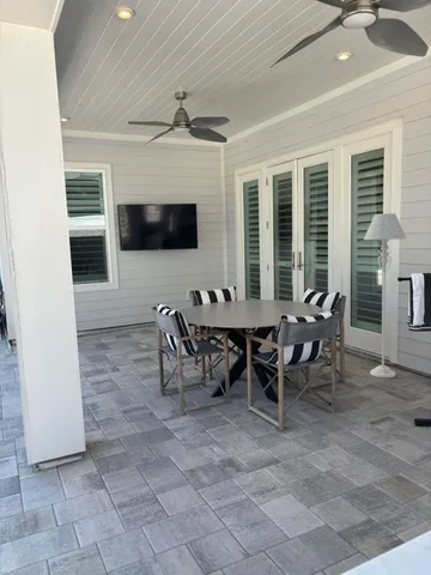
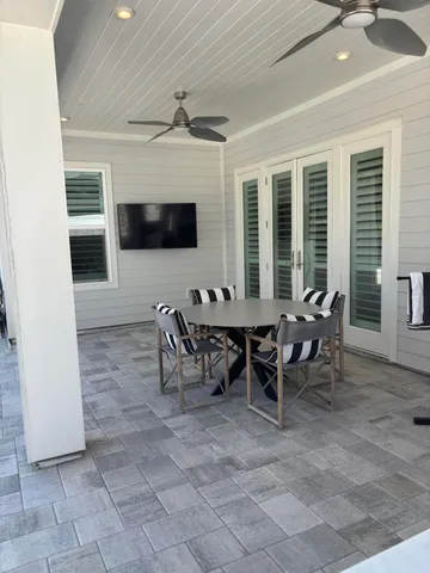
- floor lamp [363,212,407,379]
